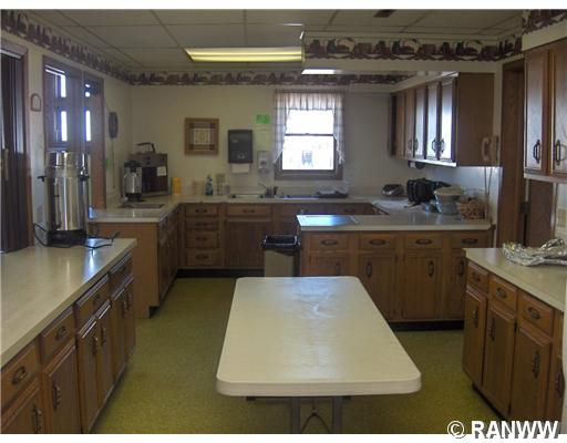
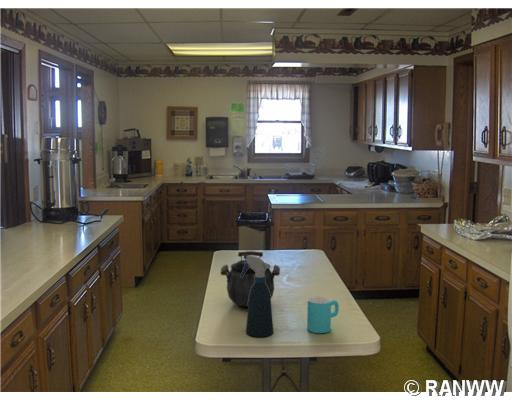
+ kettle [219,250,281,308]
+ cup [306,296,340,334]
+ spray bottle [241,255,274,338]
